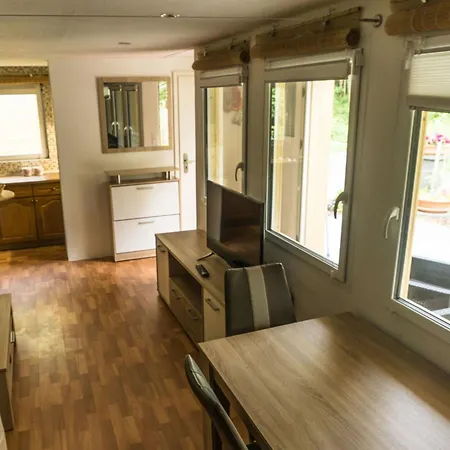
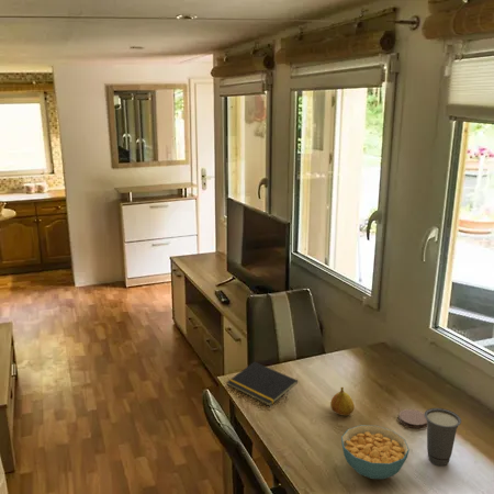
+ coaster [397,408,427,429]
+ cereal bowl [340,424,411,480]
+ notepad [226,361,299,407]
+ cup [424,407,462,467]
+ fruit [329,386,356,416]
